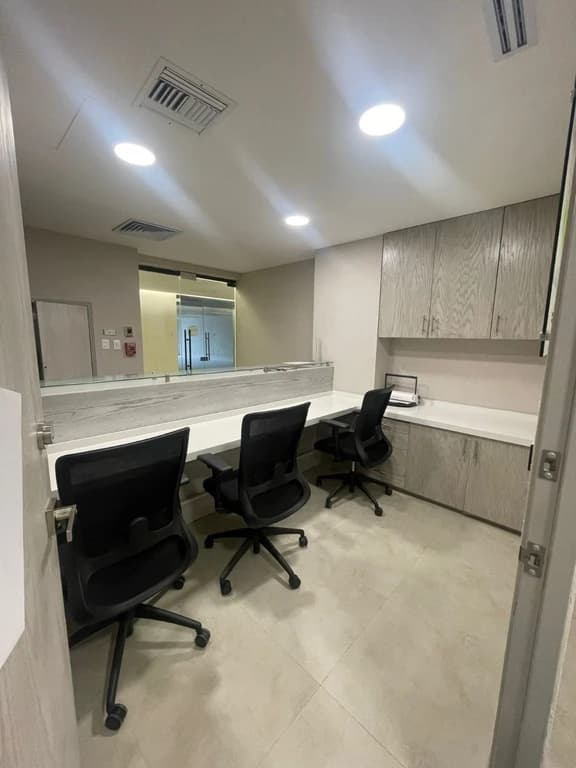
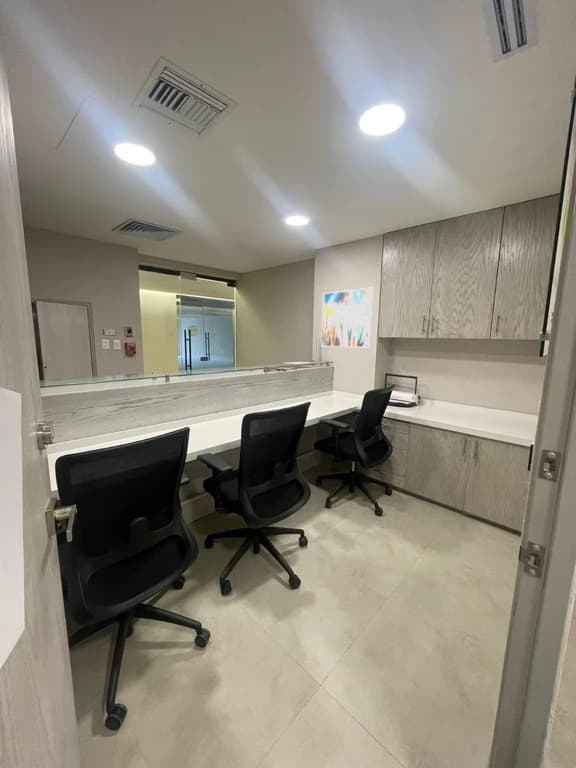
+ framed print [320,287,374,349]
